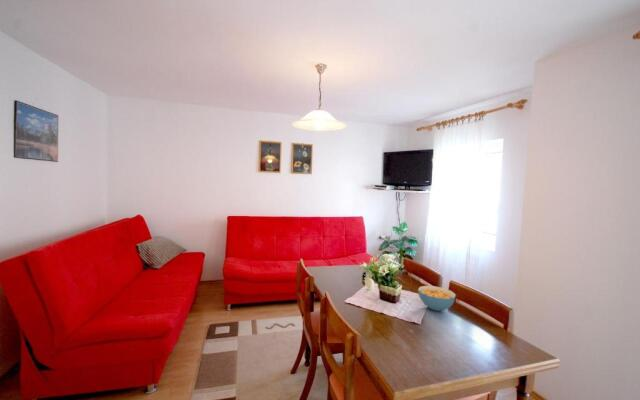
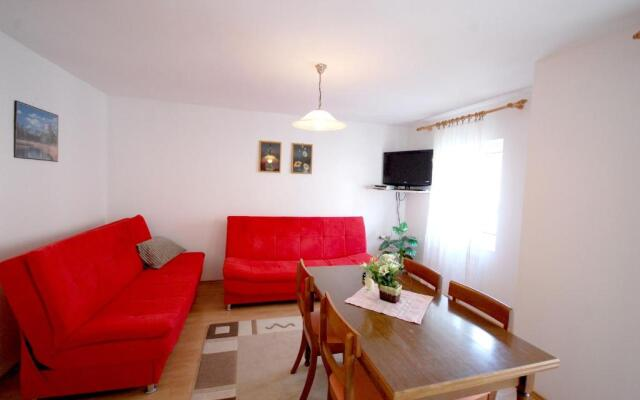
- cereal bowl [417,285,457,312]
